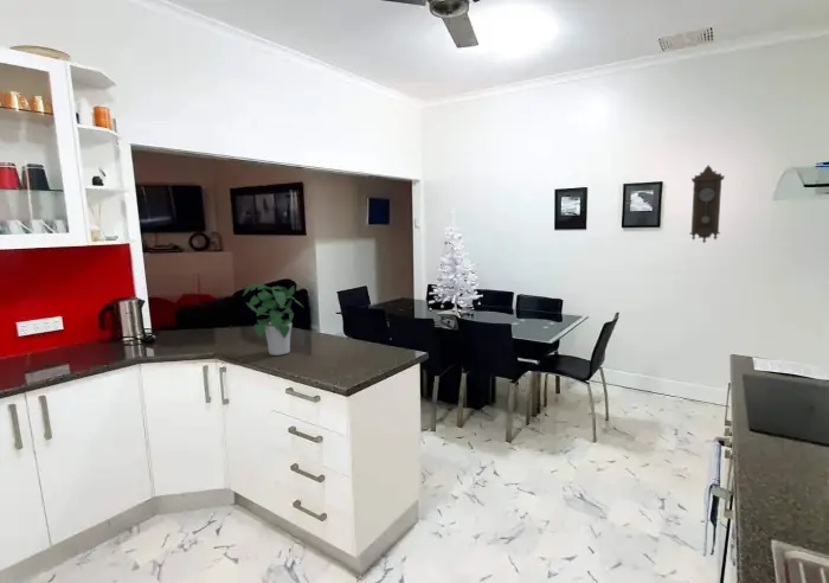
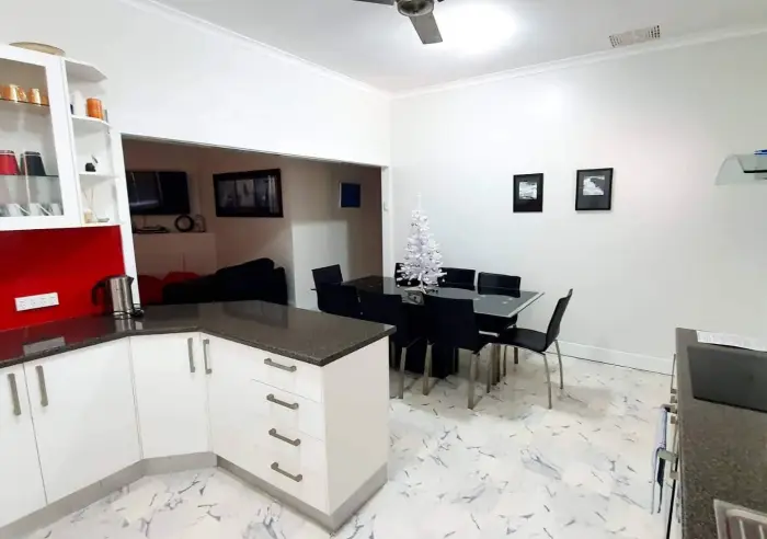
- potted plant [242,282,306,357]
- pendulum clock [688,164,726,244]
